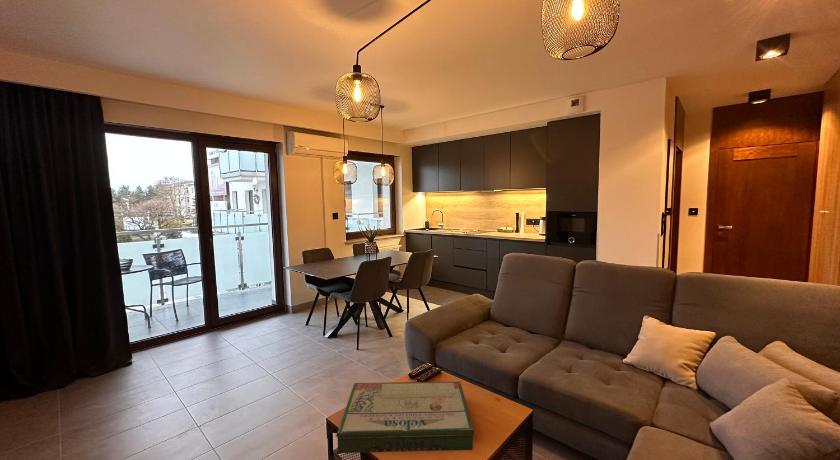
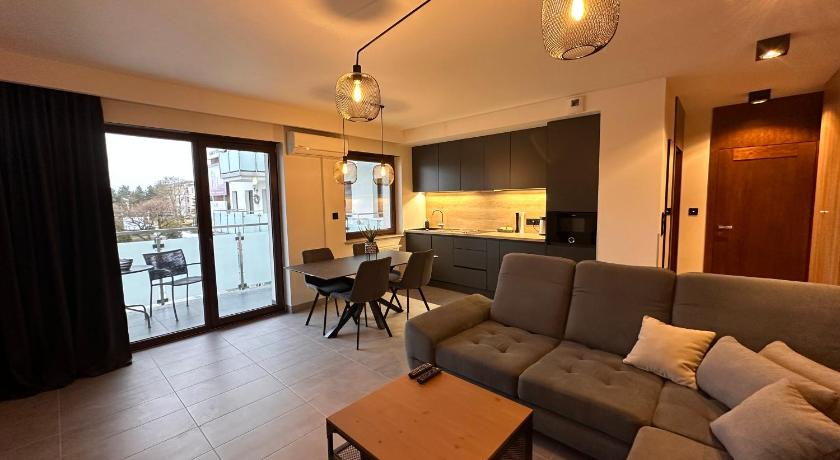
- board game [335,380,475,454]
